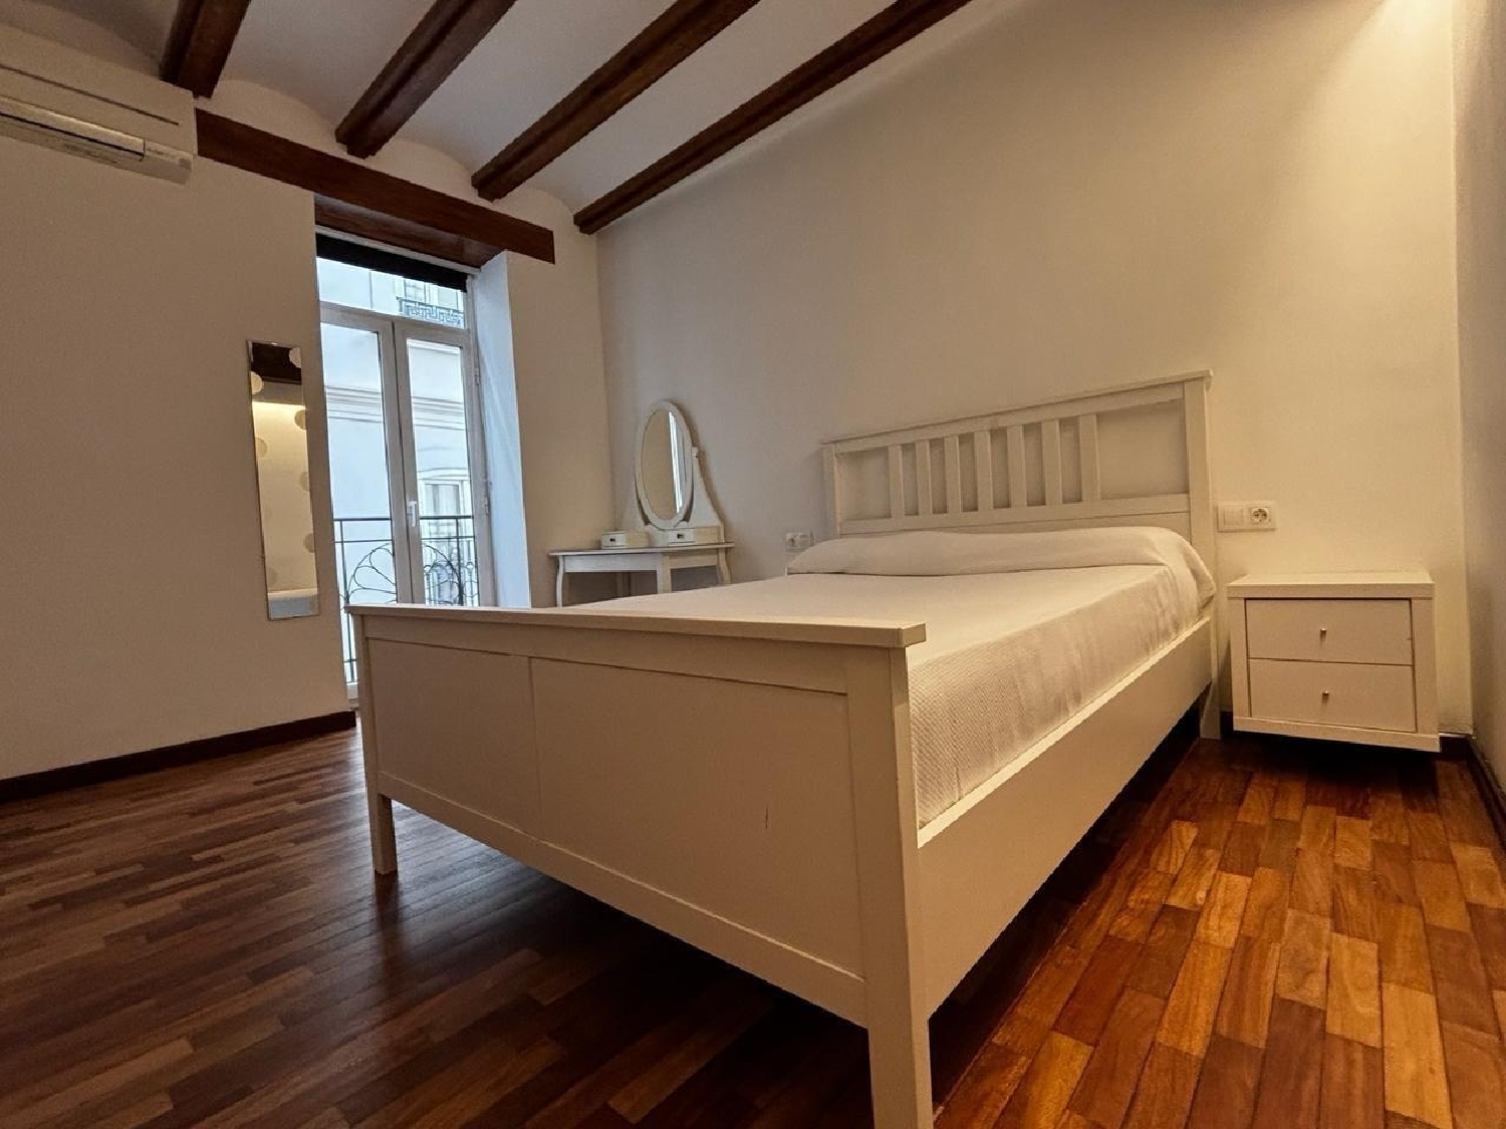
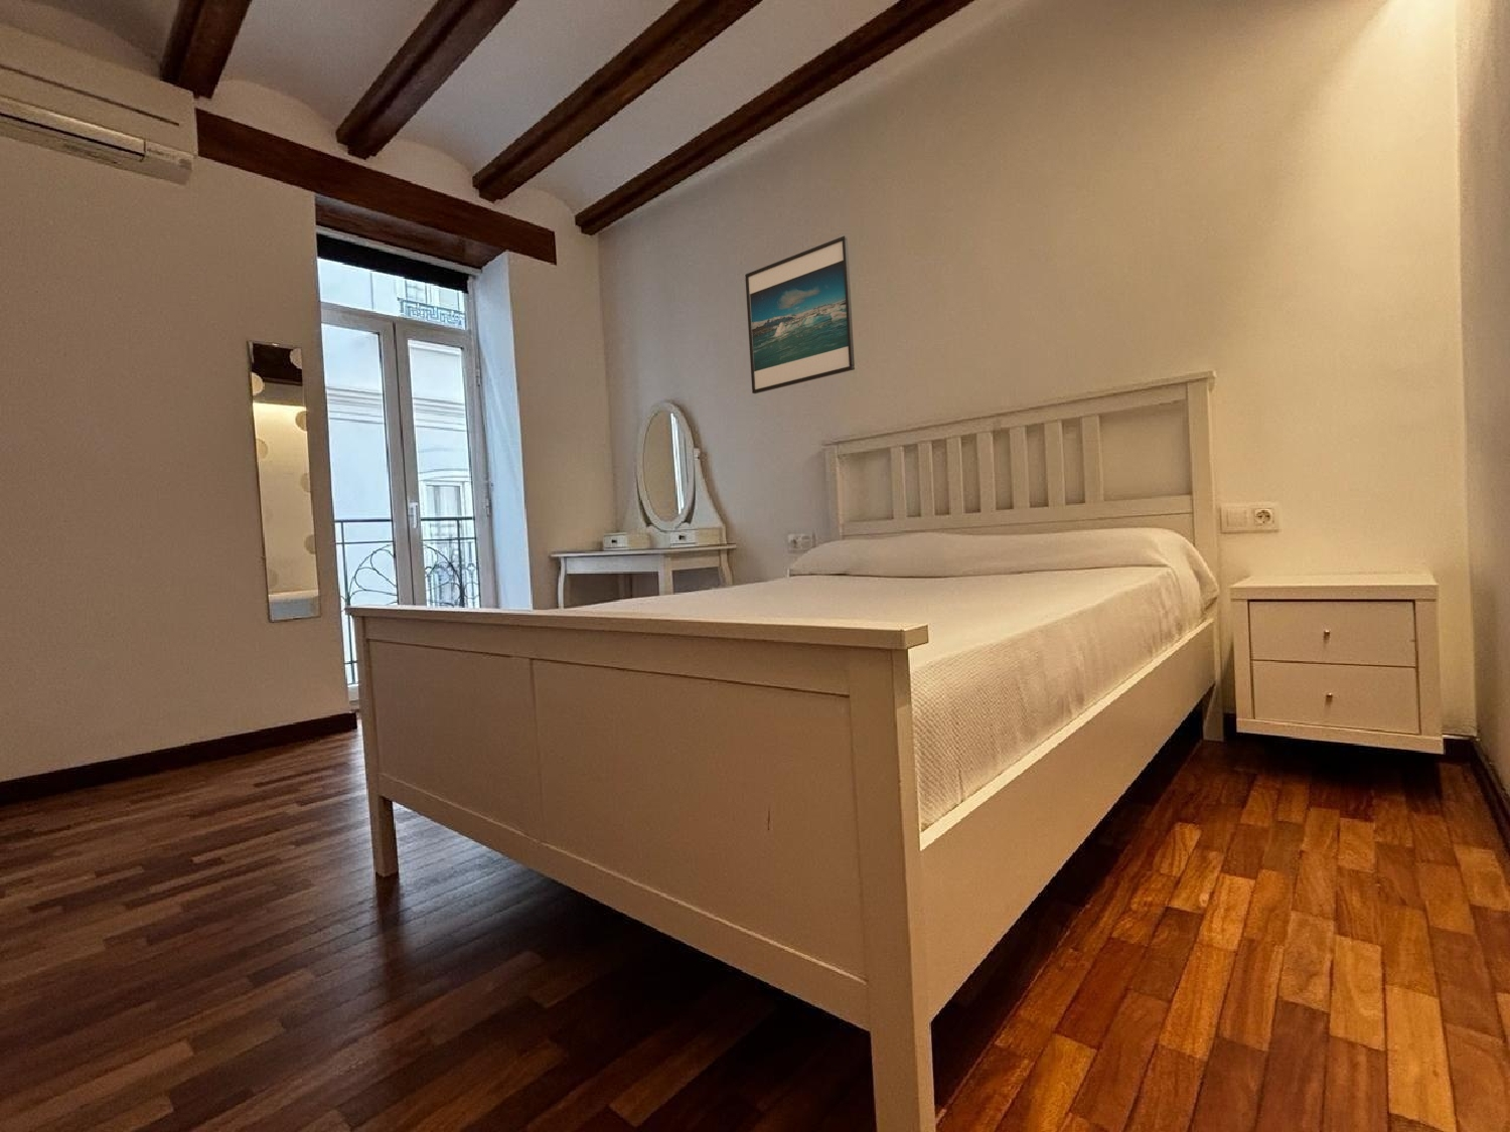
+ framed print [744,235,856,395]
